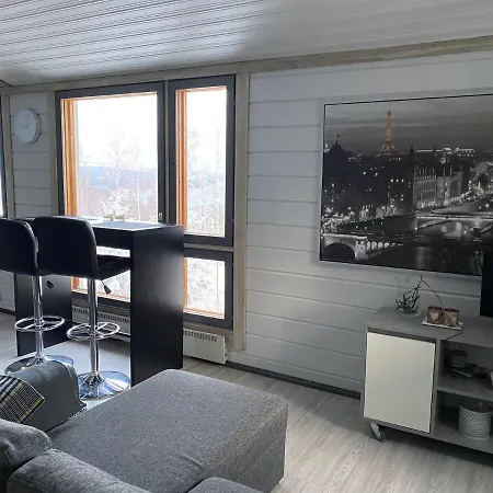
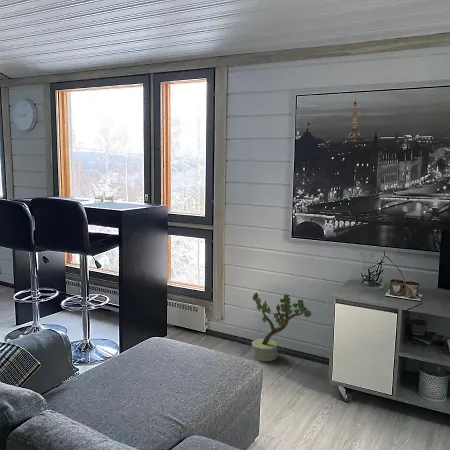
+ potted plant [251,291,312,362]
